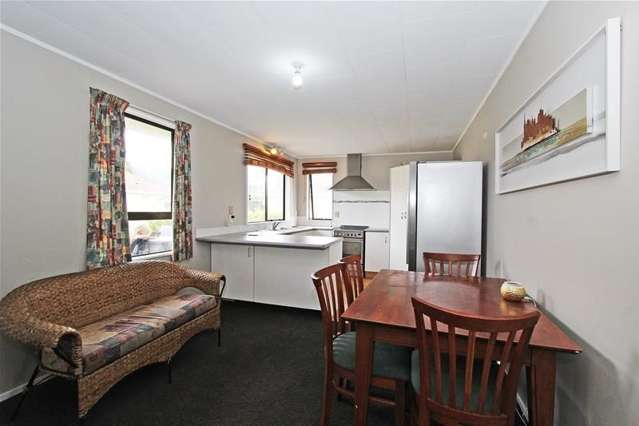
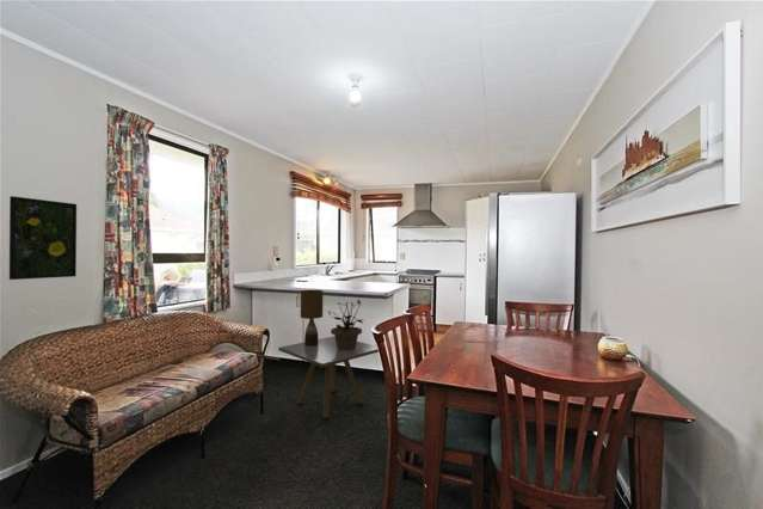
+ potted plant [326,298,365,350]
+ side table [277,335,380,419]
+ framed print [8,195,78,281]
+ table lamp [300,289,324,345]
